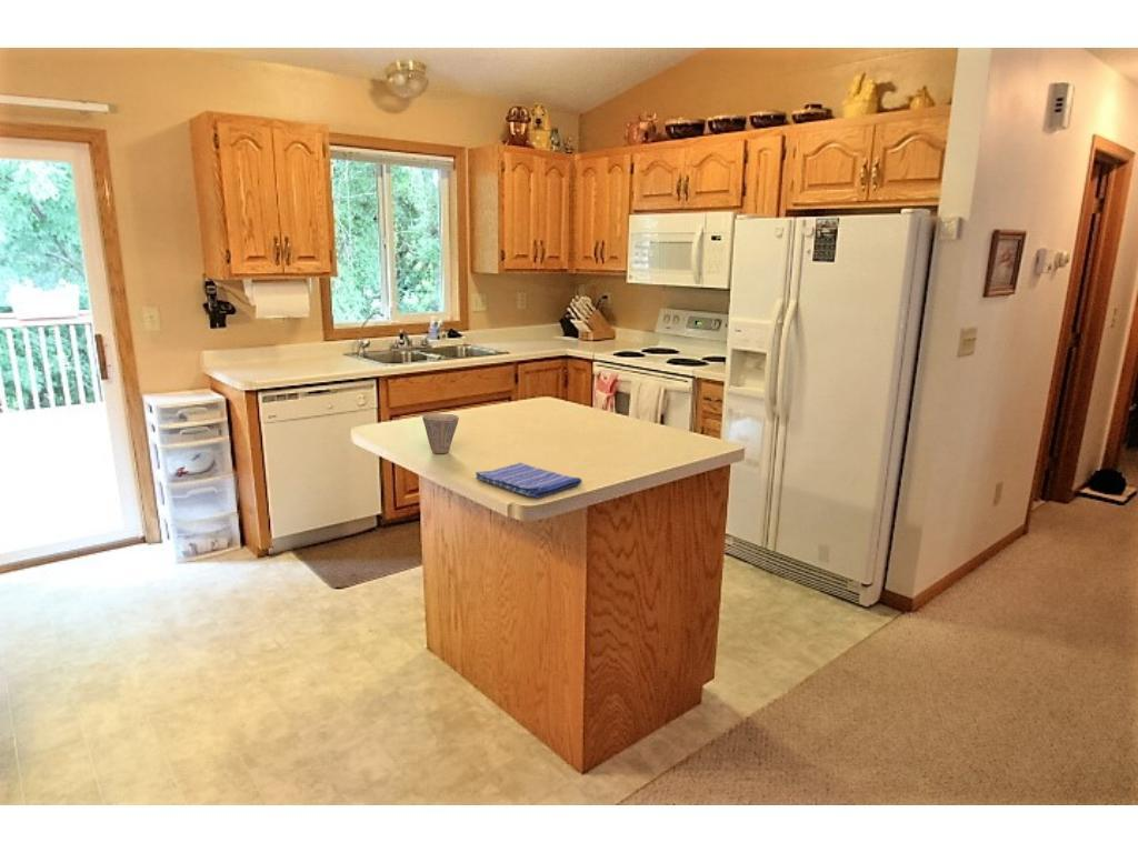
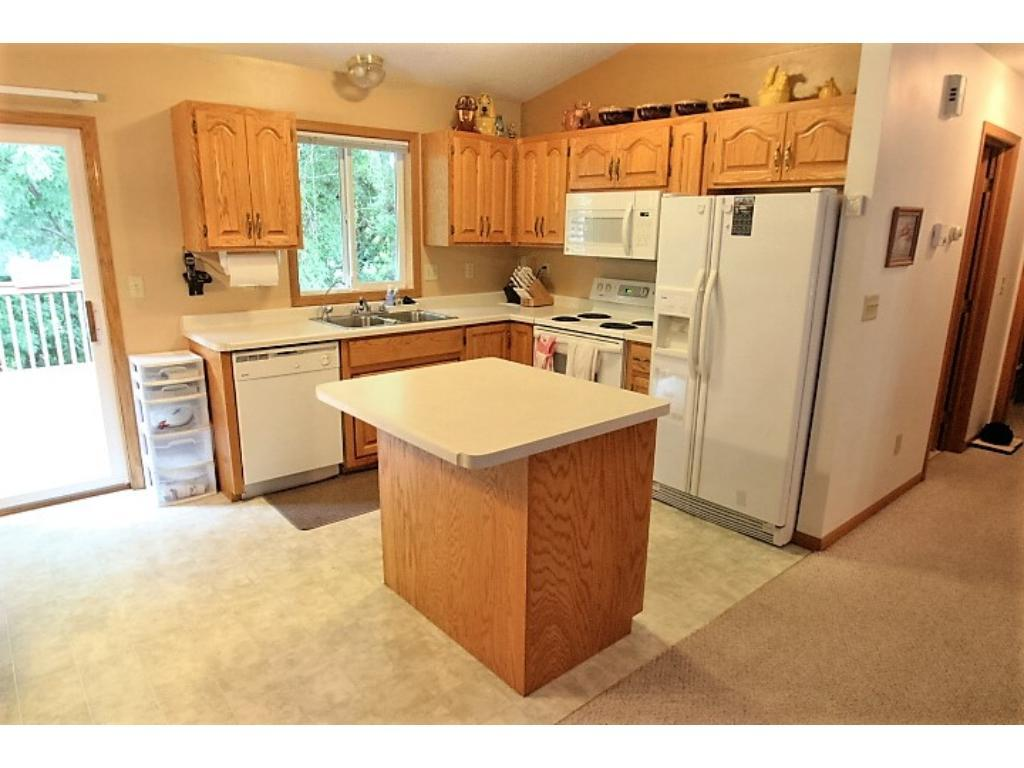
- cup [421,412,460,454]
- dish towel [475,462,583,500]
